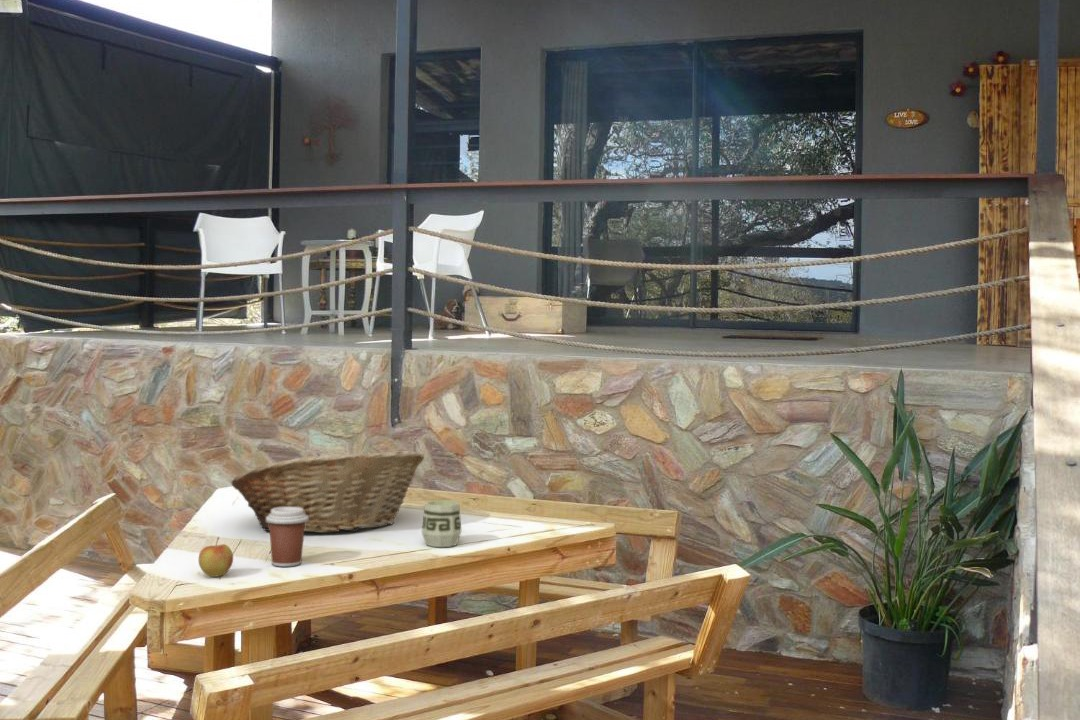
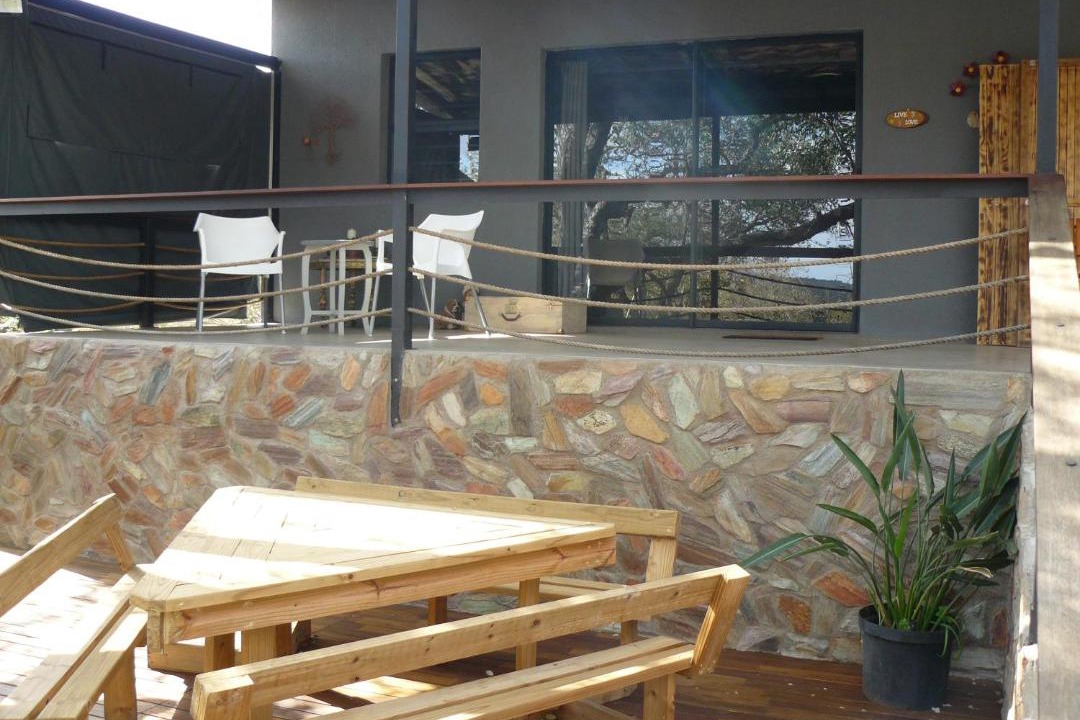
- apple [198,536,234,578]
- fruit basket [231,449,425,534]
- cup [421,499,462,548]
- coffee cup [266,507,308,568]
